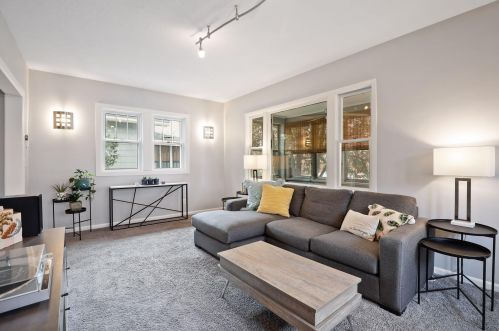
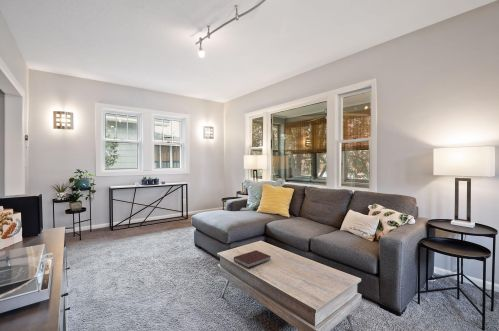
+ notebook [233,249,272,269]
